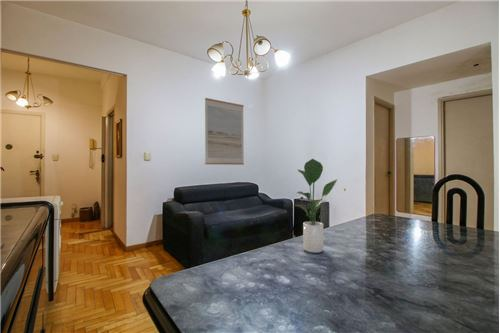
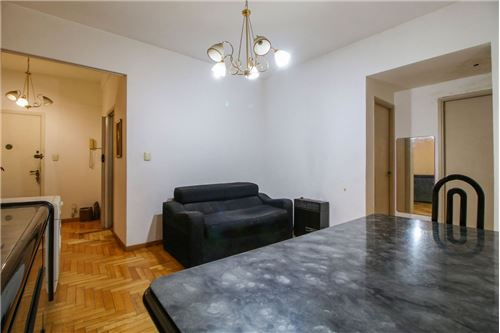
- wall art [204,97,245,166]
- potted plant [295,158,338,254]
